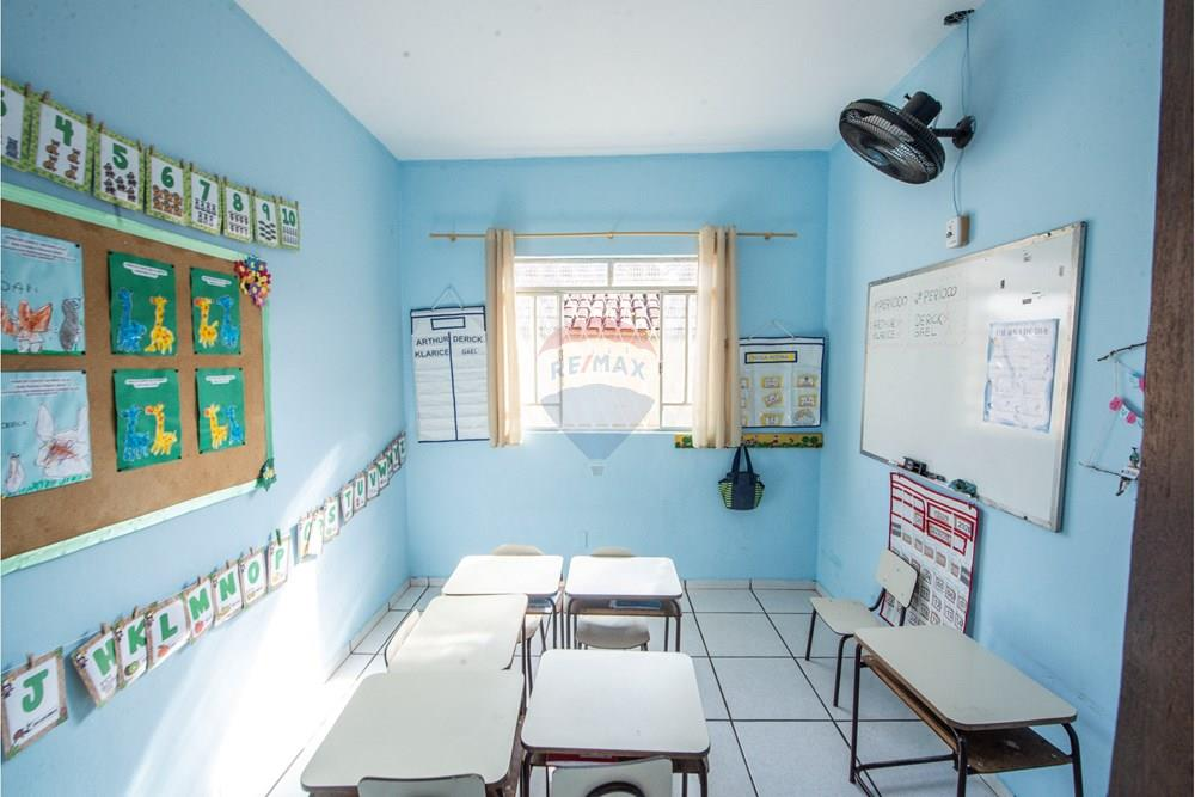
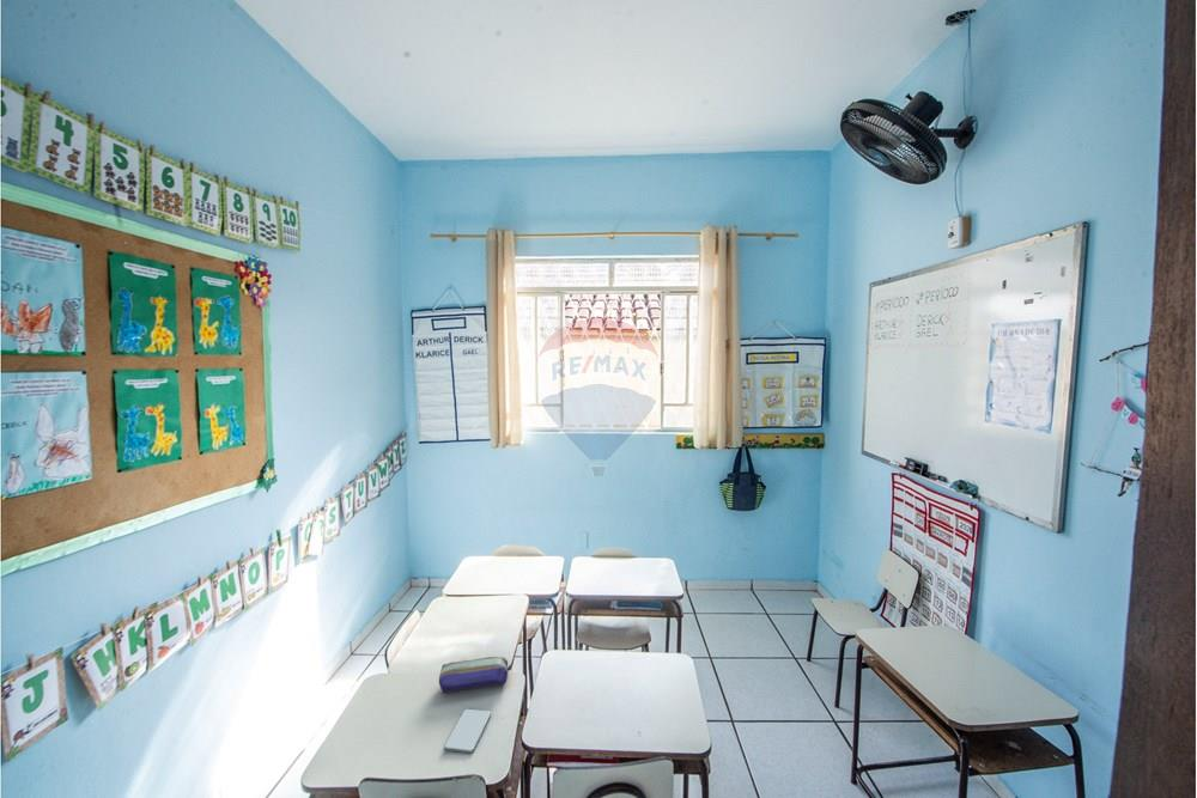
+ pencil case [438,656,510,694]
+ smartphone [443,707,492,755]
